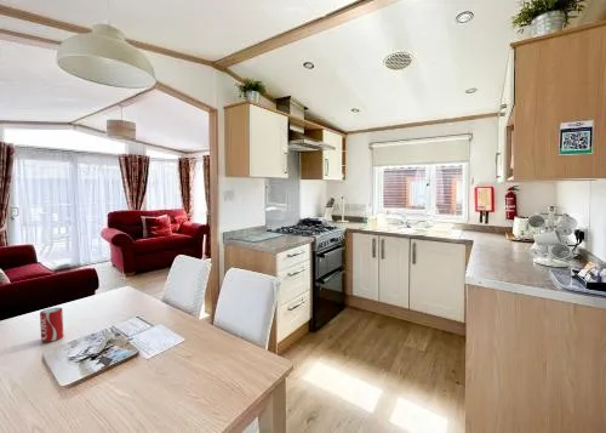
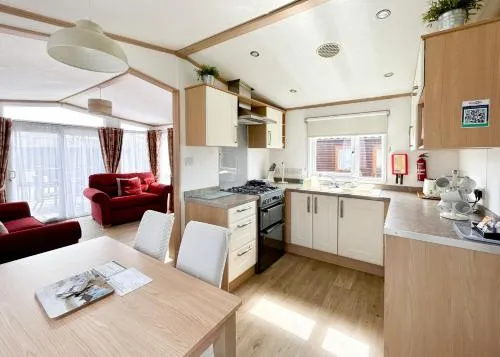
- beverage can [39,307,64,343]
